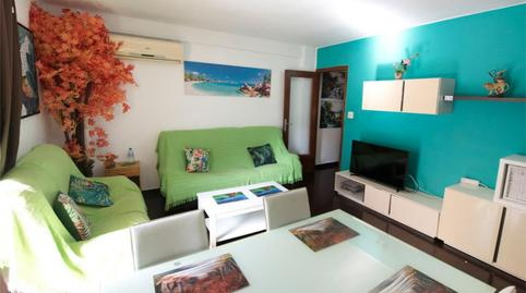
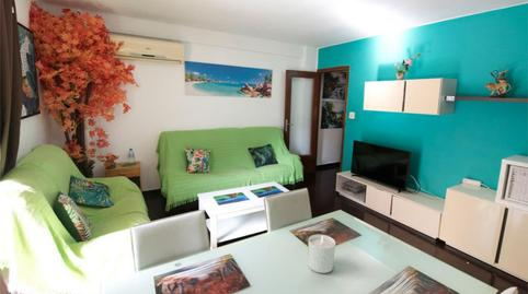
+ candle [307,234,336,274]
